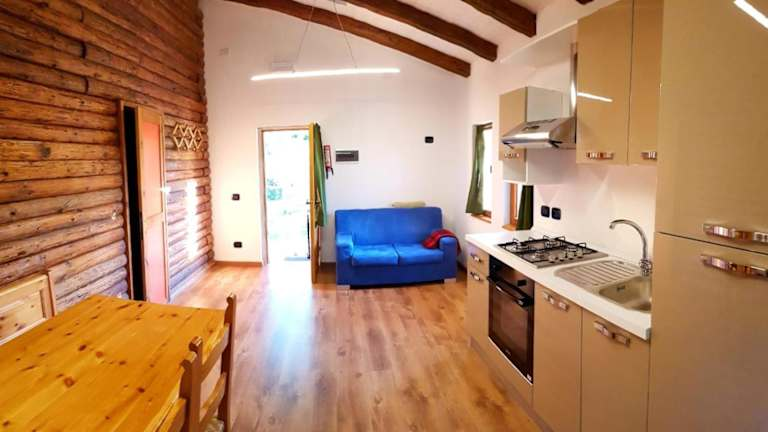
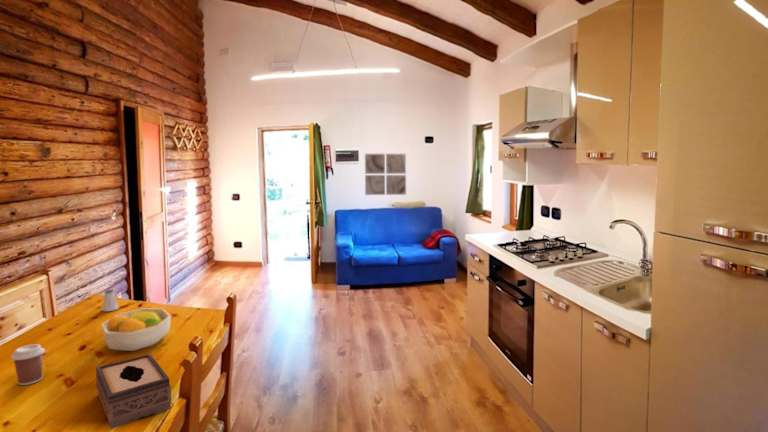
+ tissue box [95,353,172,430]
+ saltshaker [101,289,120,312]
+ fruit bowl [100,307,172,352]
+ coffee cup [10,343,46,386]
+ wall art [364,153,407,196]
